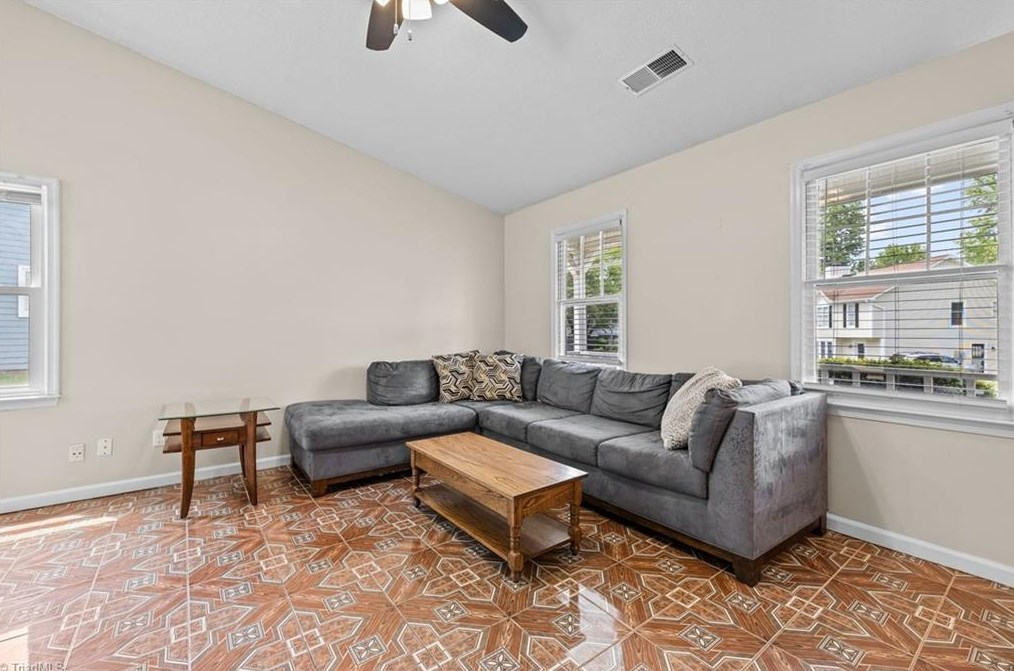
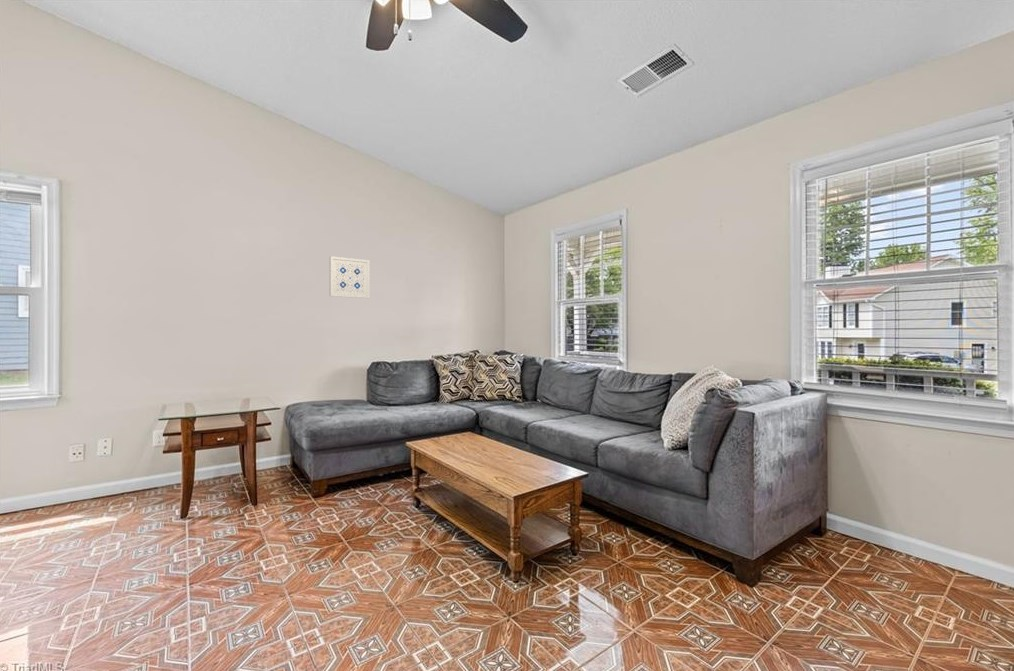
+ wall art [329,256,370,299]
